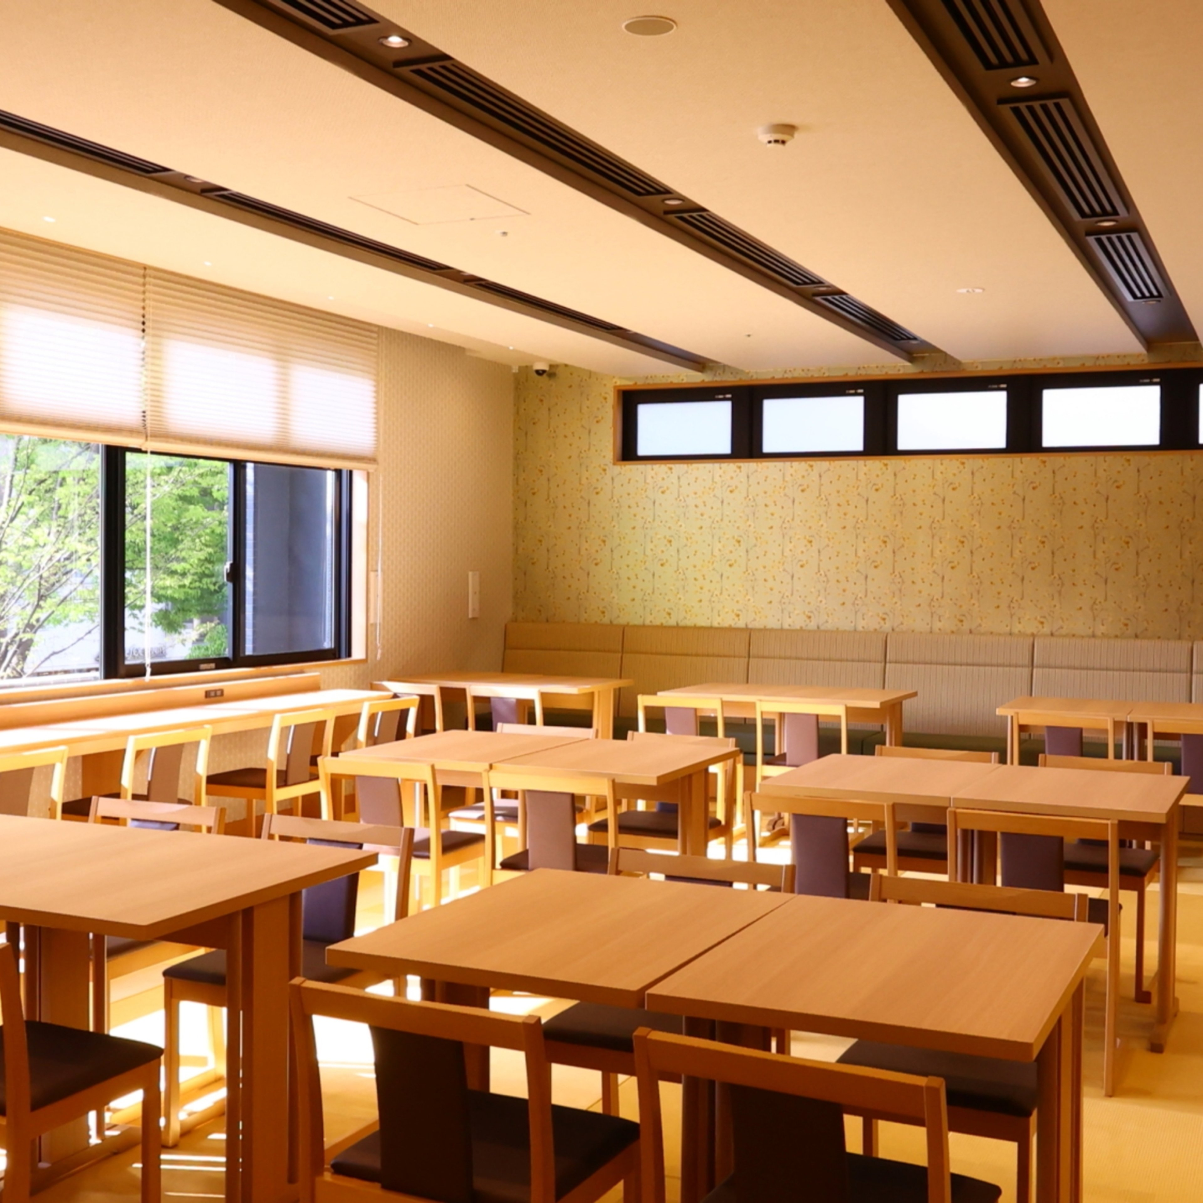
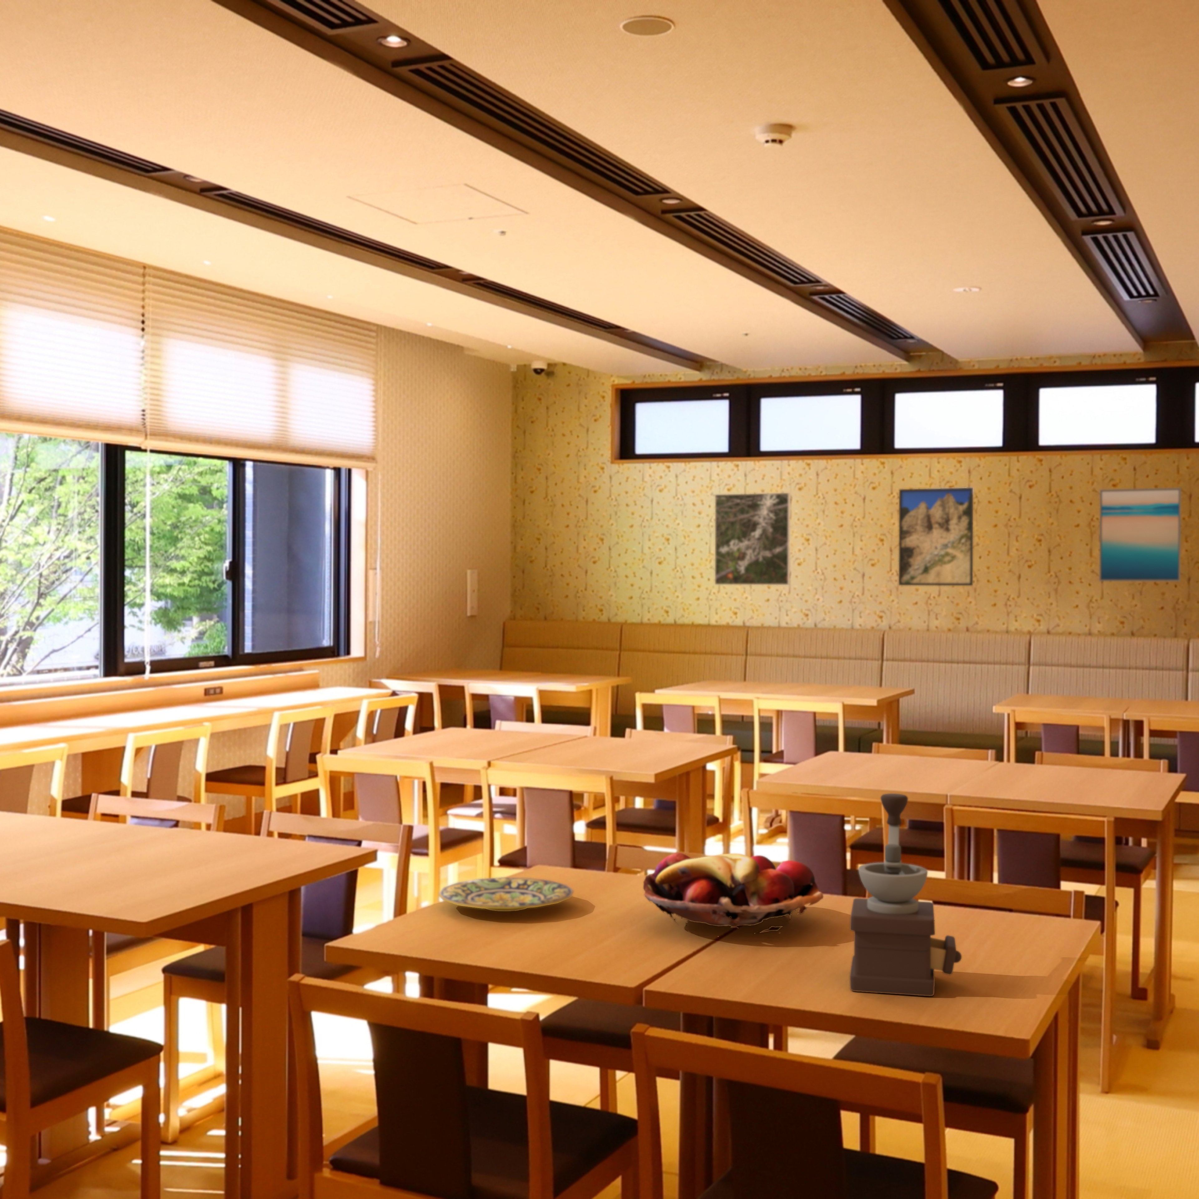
+ fruit basket [643,852,823,937]
+ plate [438,877,574,911]
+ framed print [898,488,974,586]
+ coffee grinder [849,793,962,997]
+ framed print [715,492,791,585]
+ wall art [1099,488,1181,582]
